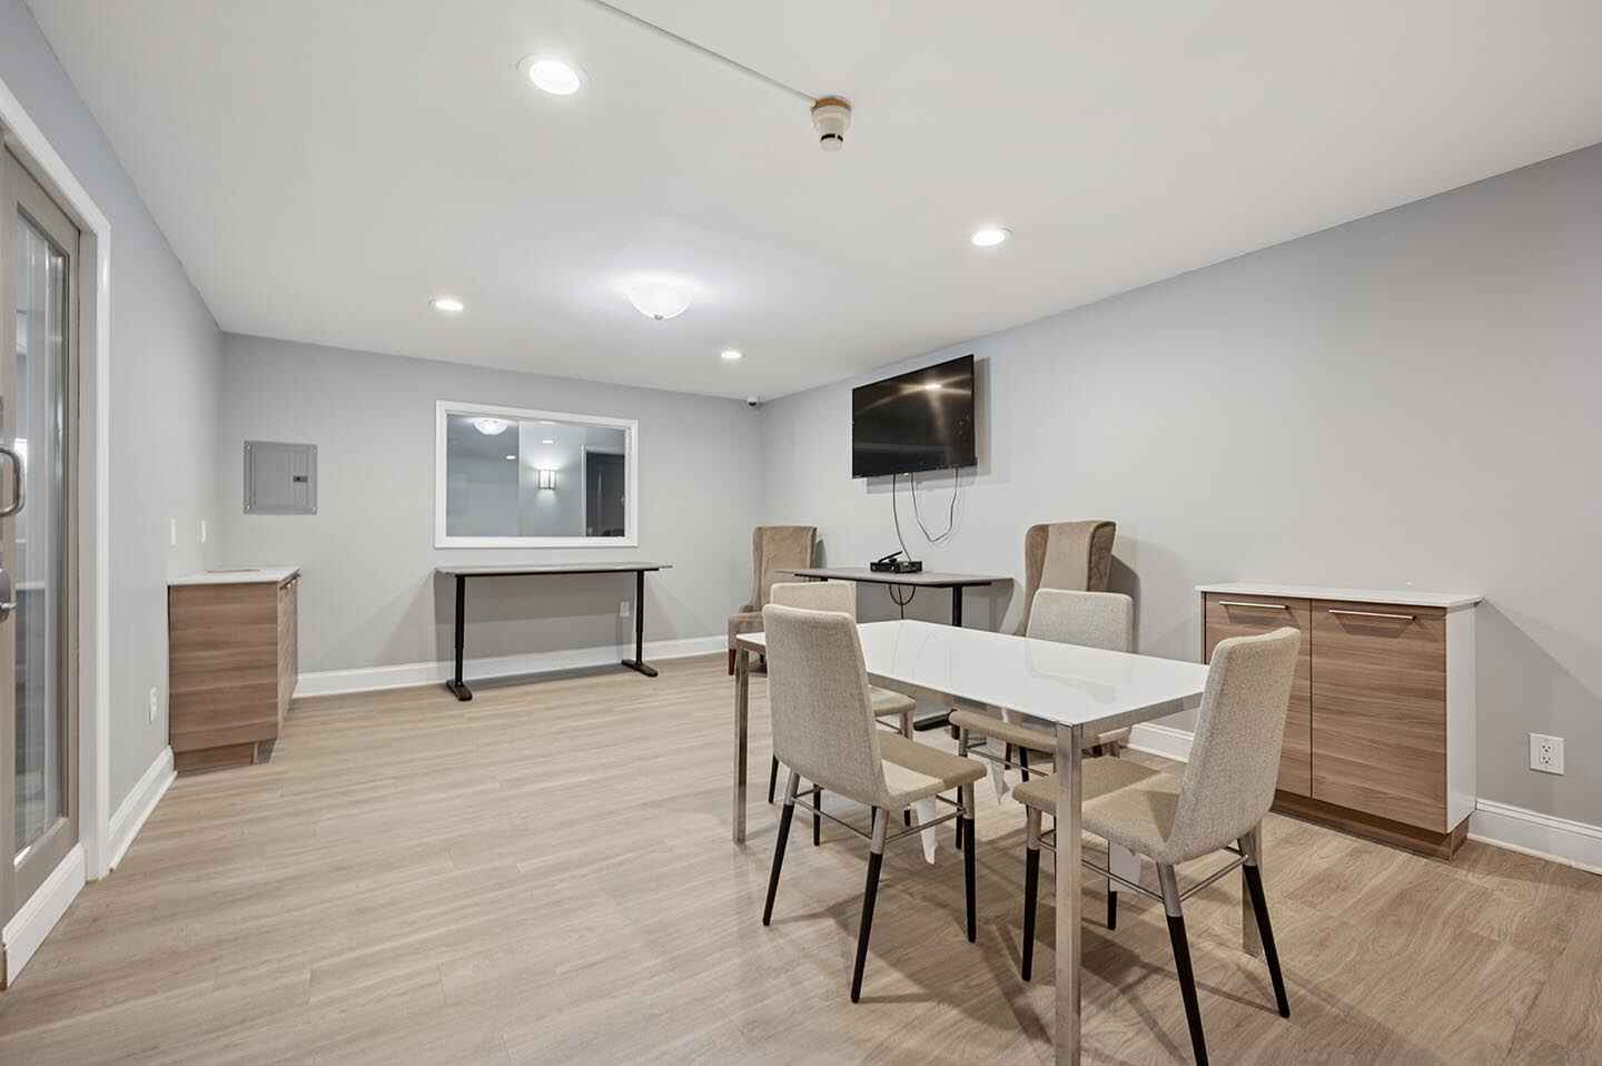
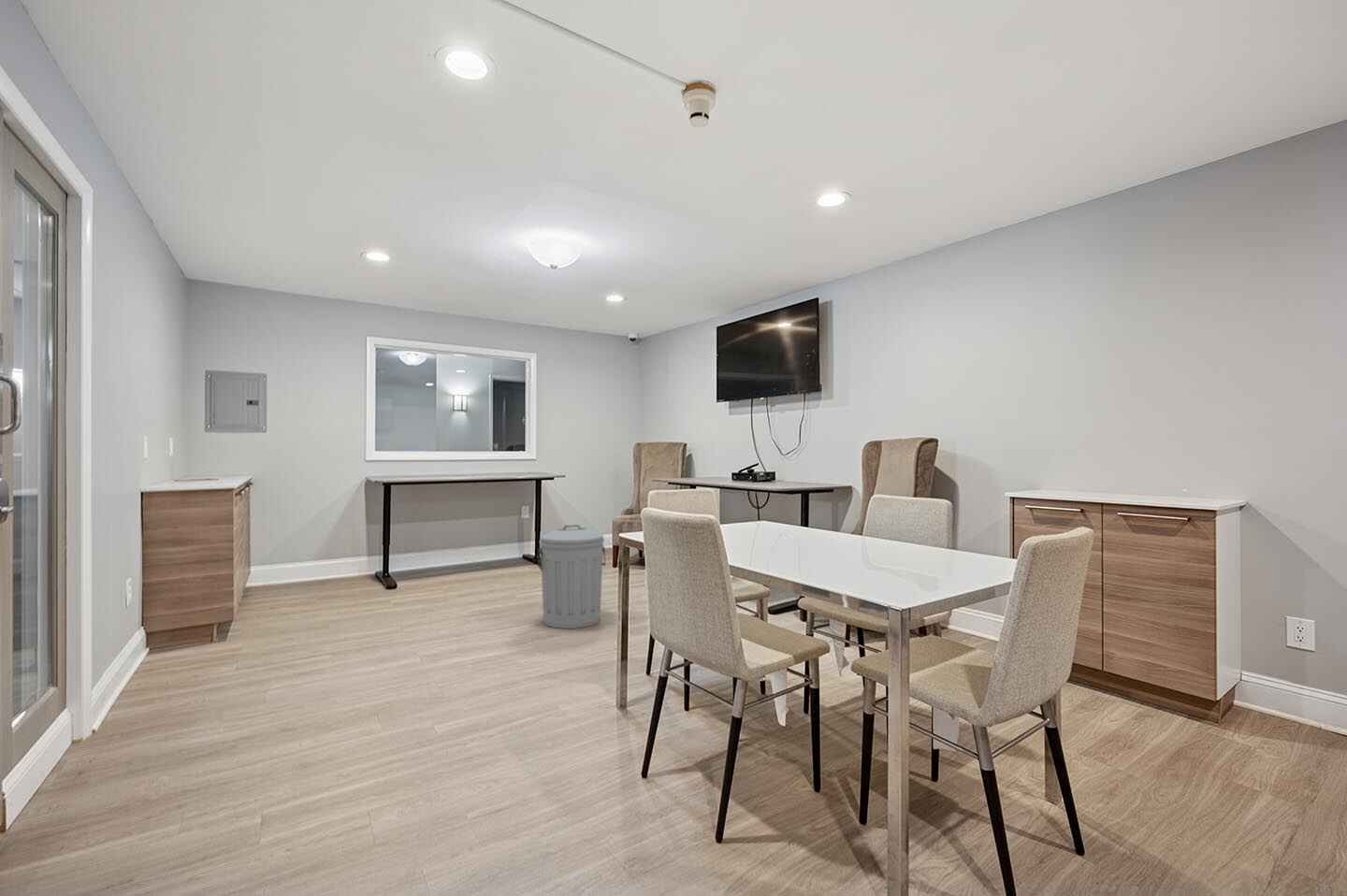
+ trash can [537,524,606,629]
